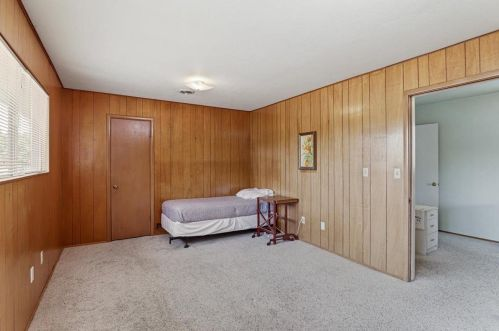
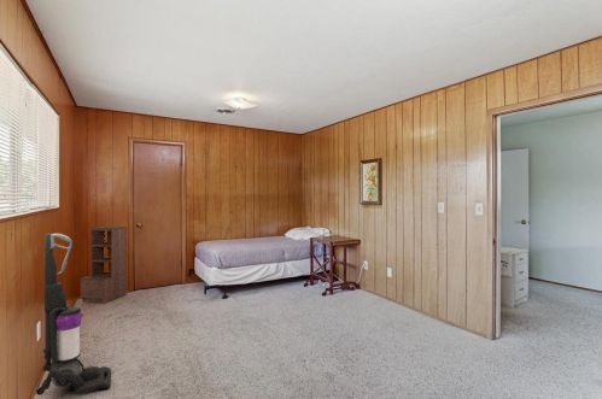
+ bookshelf [80,225,128,305]
+ vacuum cleaner [35,233,112,397]
